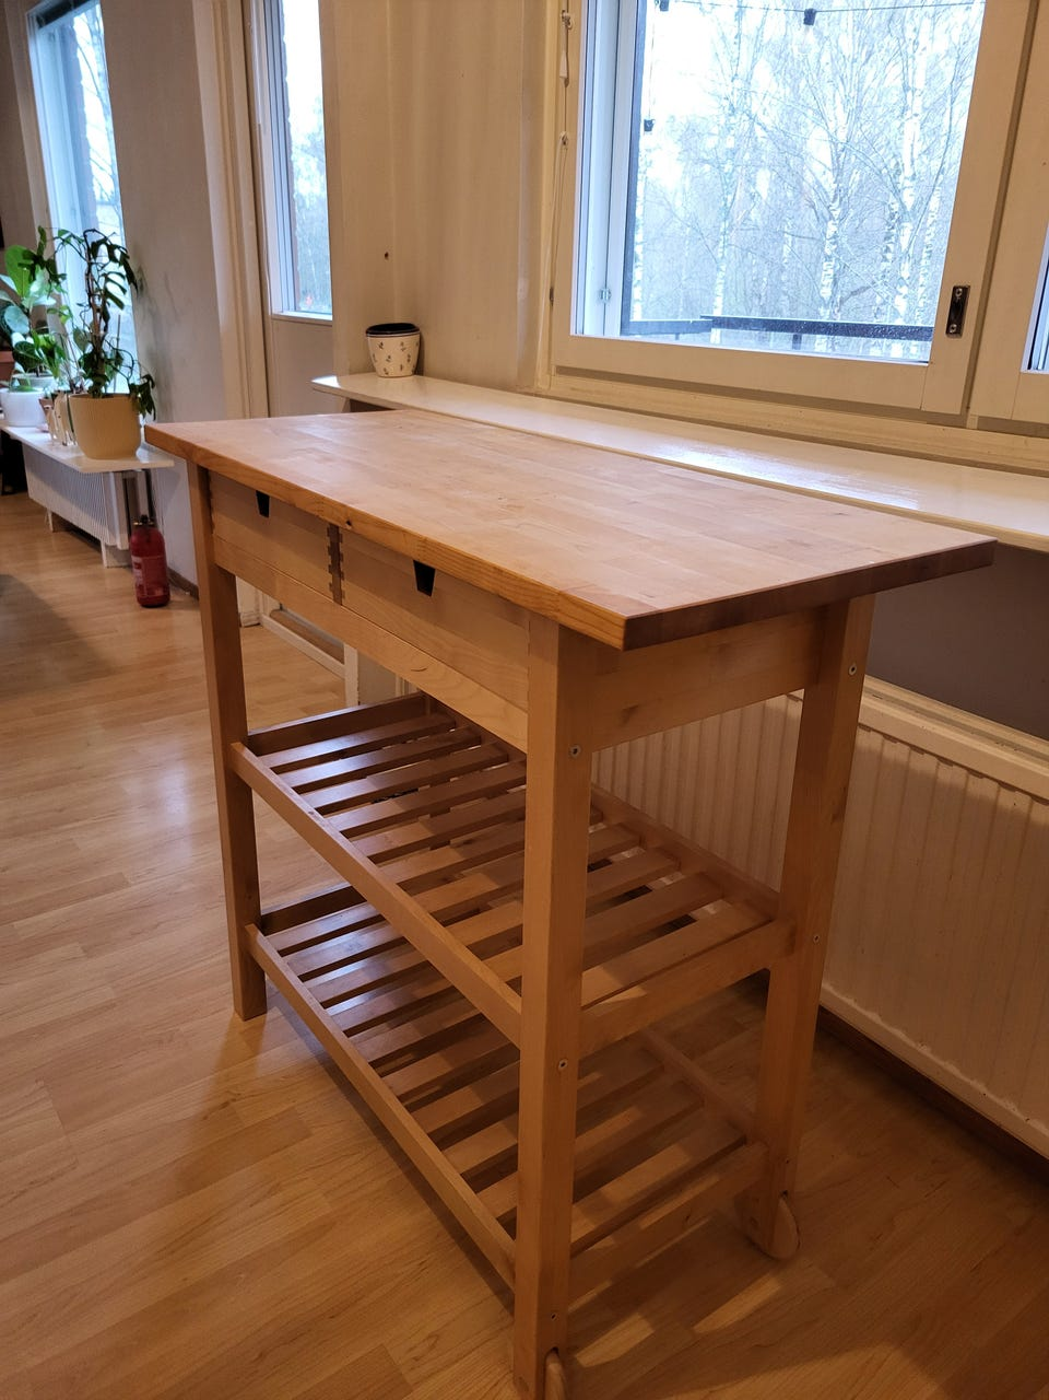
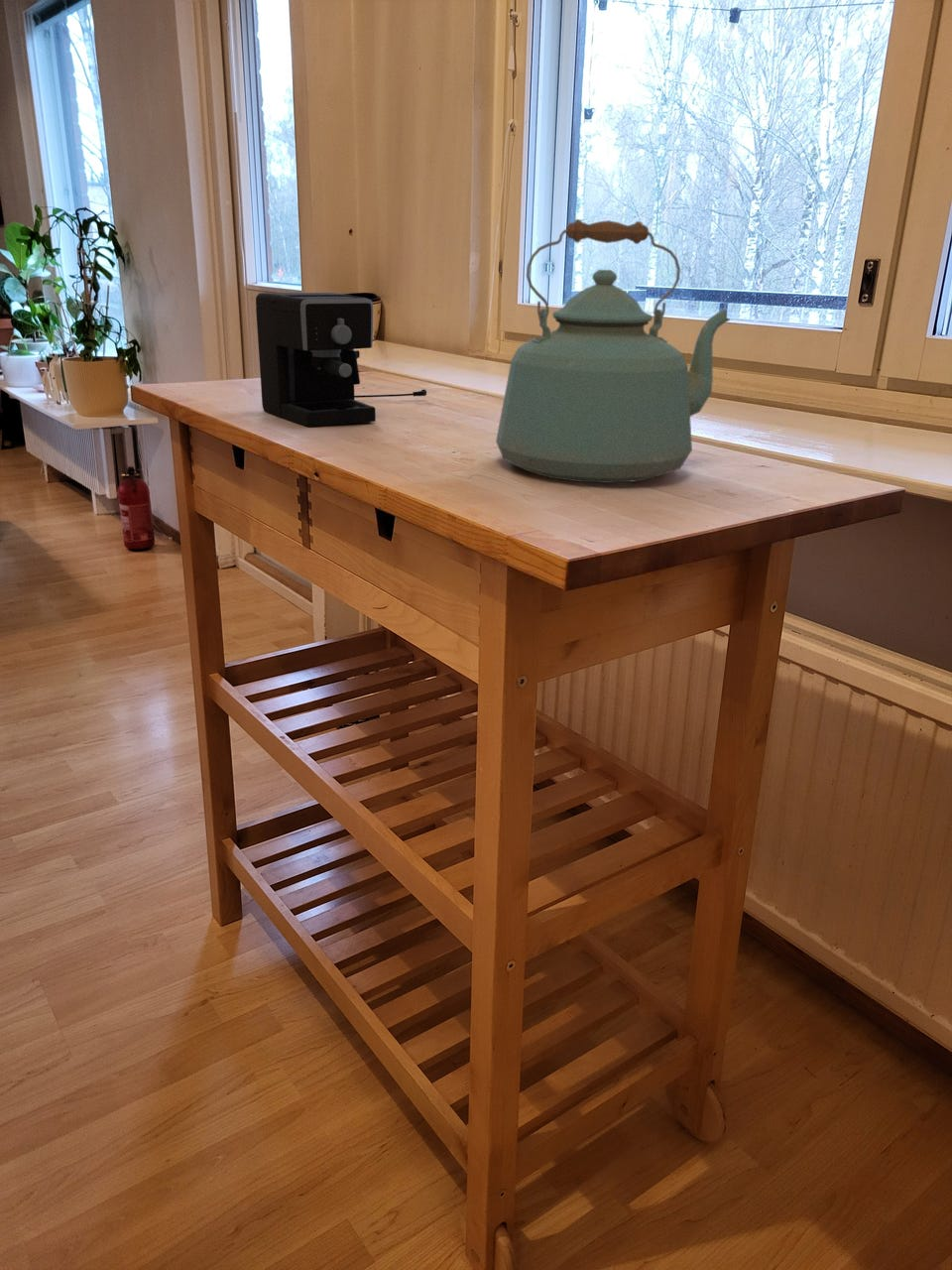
+ kettle [495,218,732,484]
+ coffee maker [255,292,427,428]
